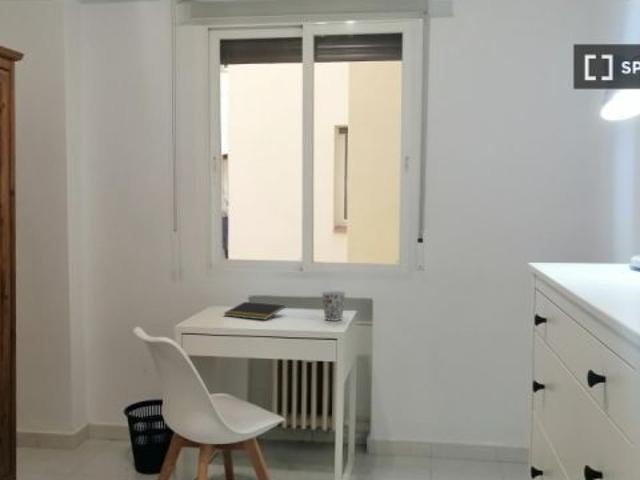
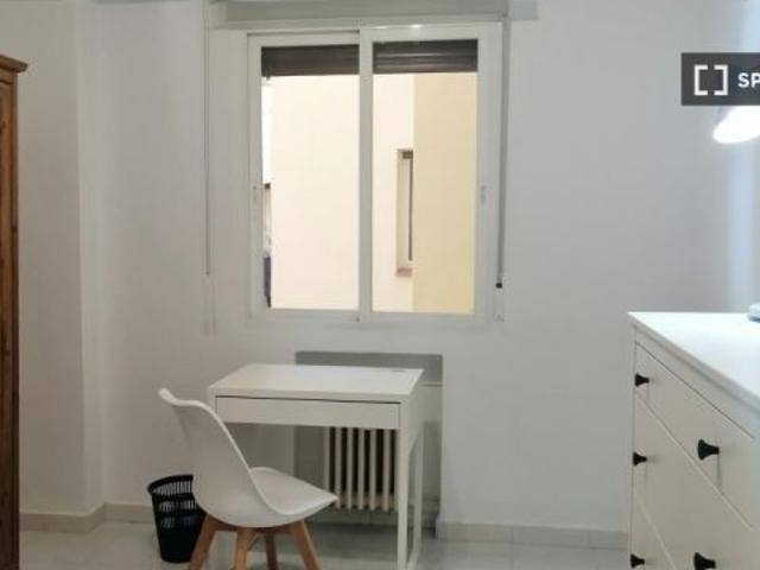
- notepad [223,301,286,321]
- cup [321,290,346,322]
